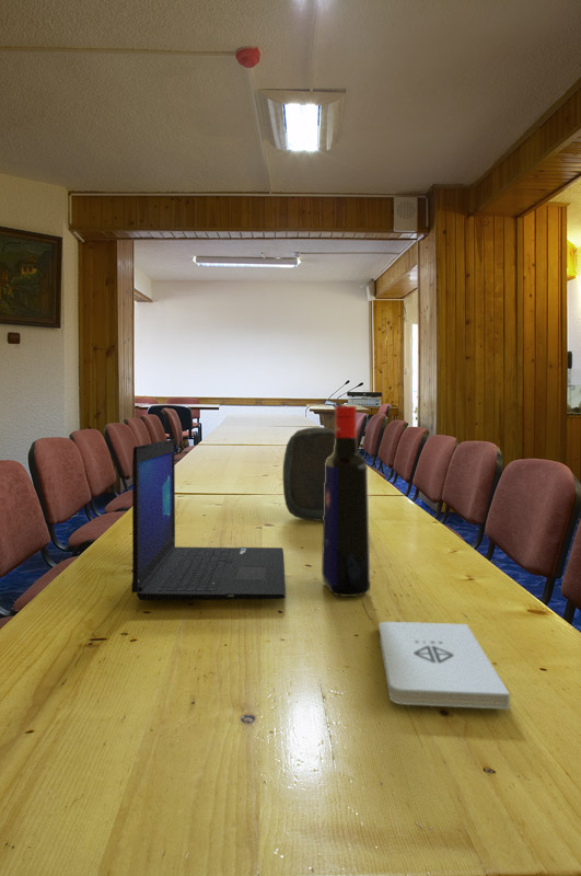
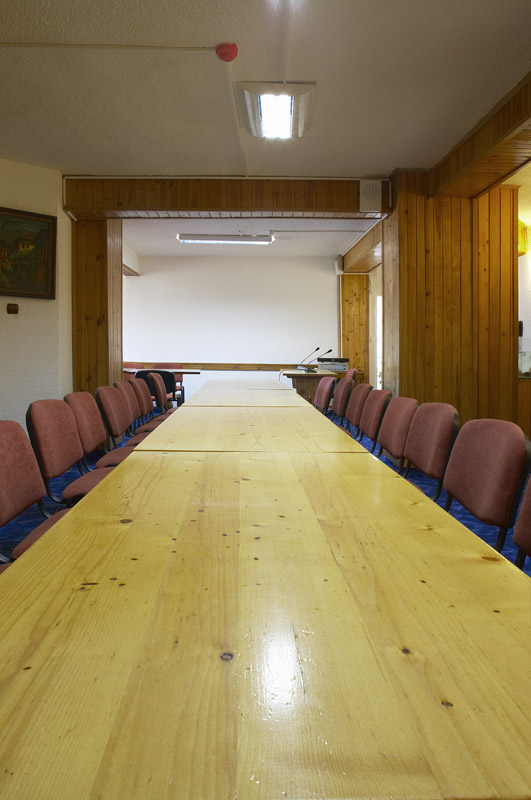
- rock [282,426,335,521]
- laptop [131,438,287,601]
- liquor bottle [321,405,371,598]
- notepad [377,621,511,711]
